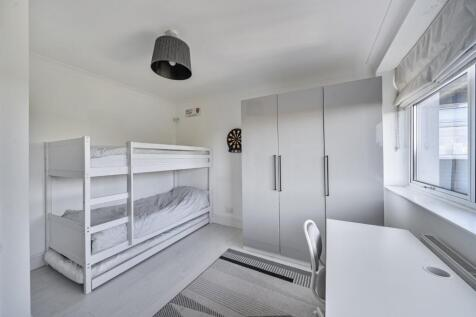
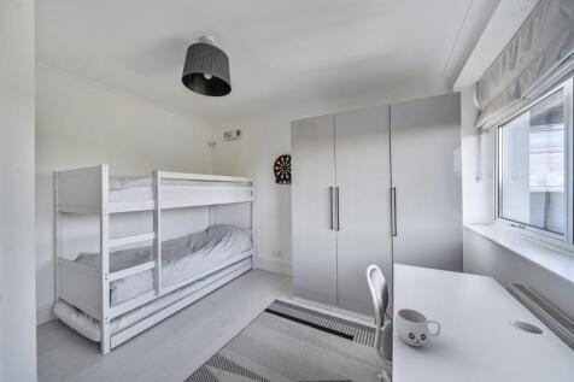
+ mug [393,308,441,347]
